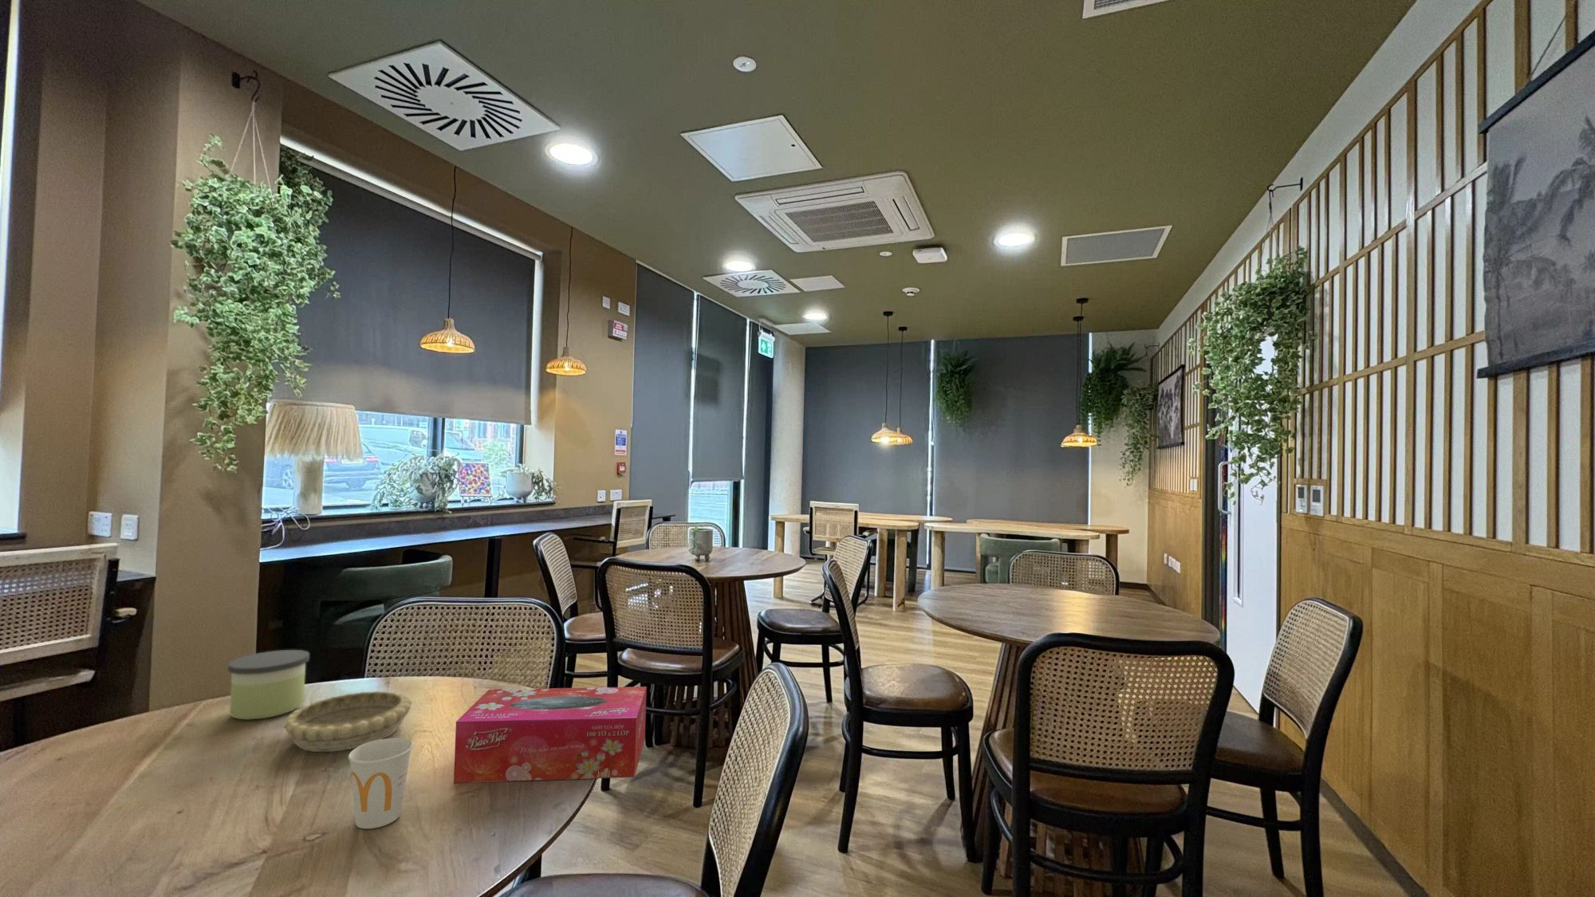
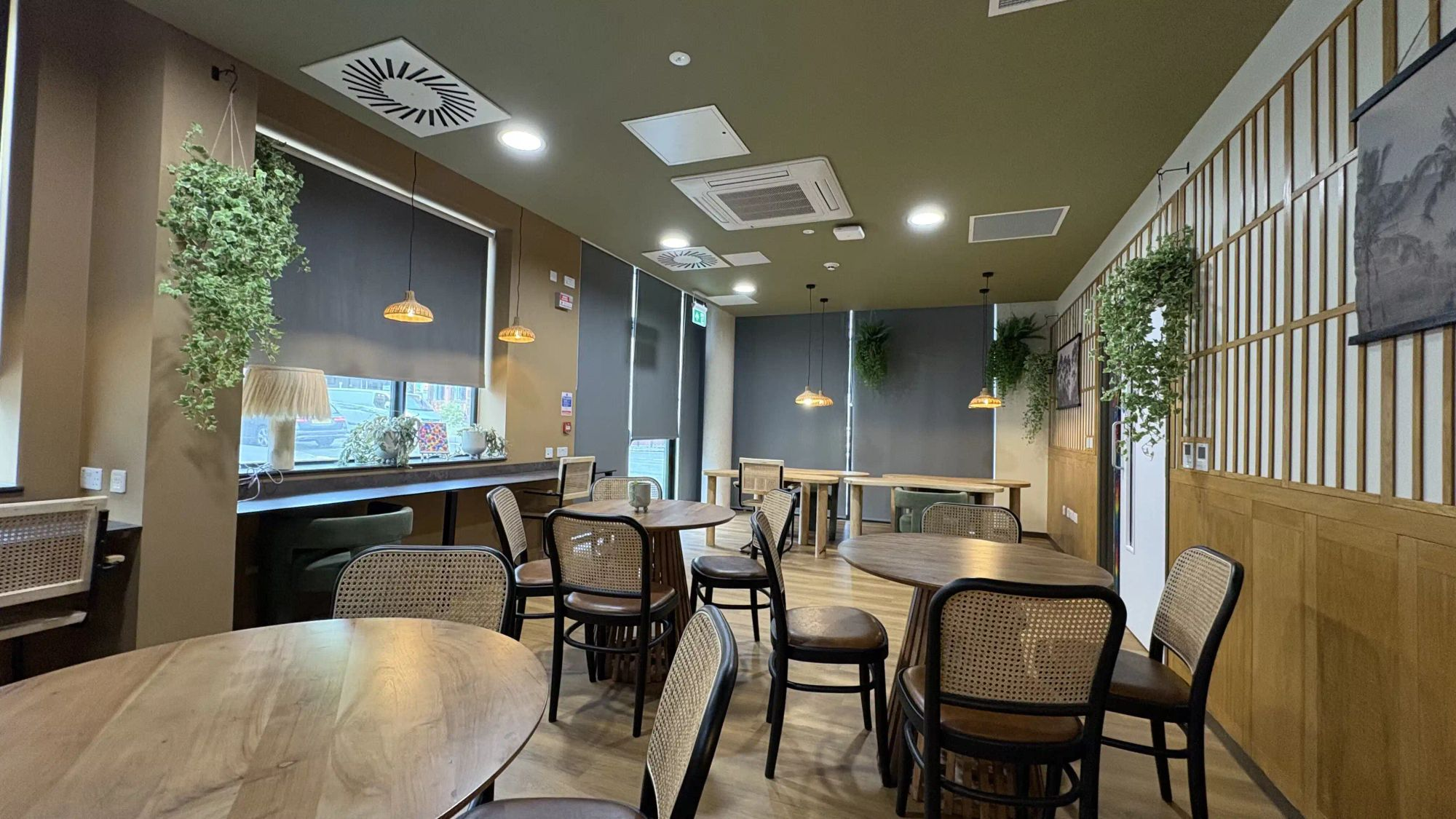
- tissue box [454,686,647,784]
- decorative bowl [283,690,413,752]
- cup [347,737,414,829]
- candle [227,649,310,720]
